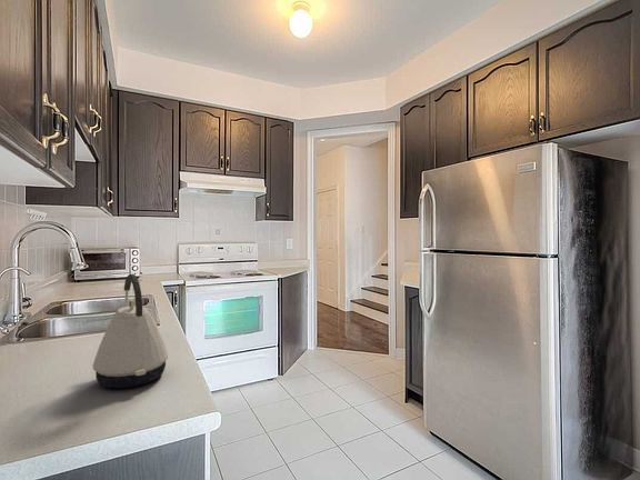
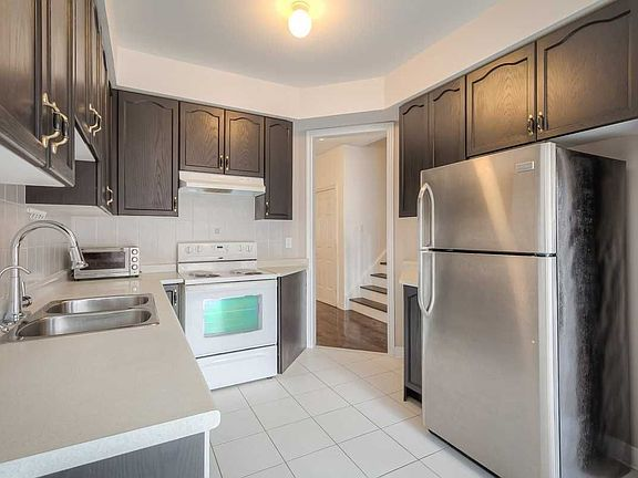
- kettle [91,273,169,389]
